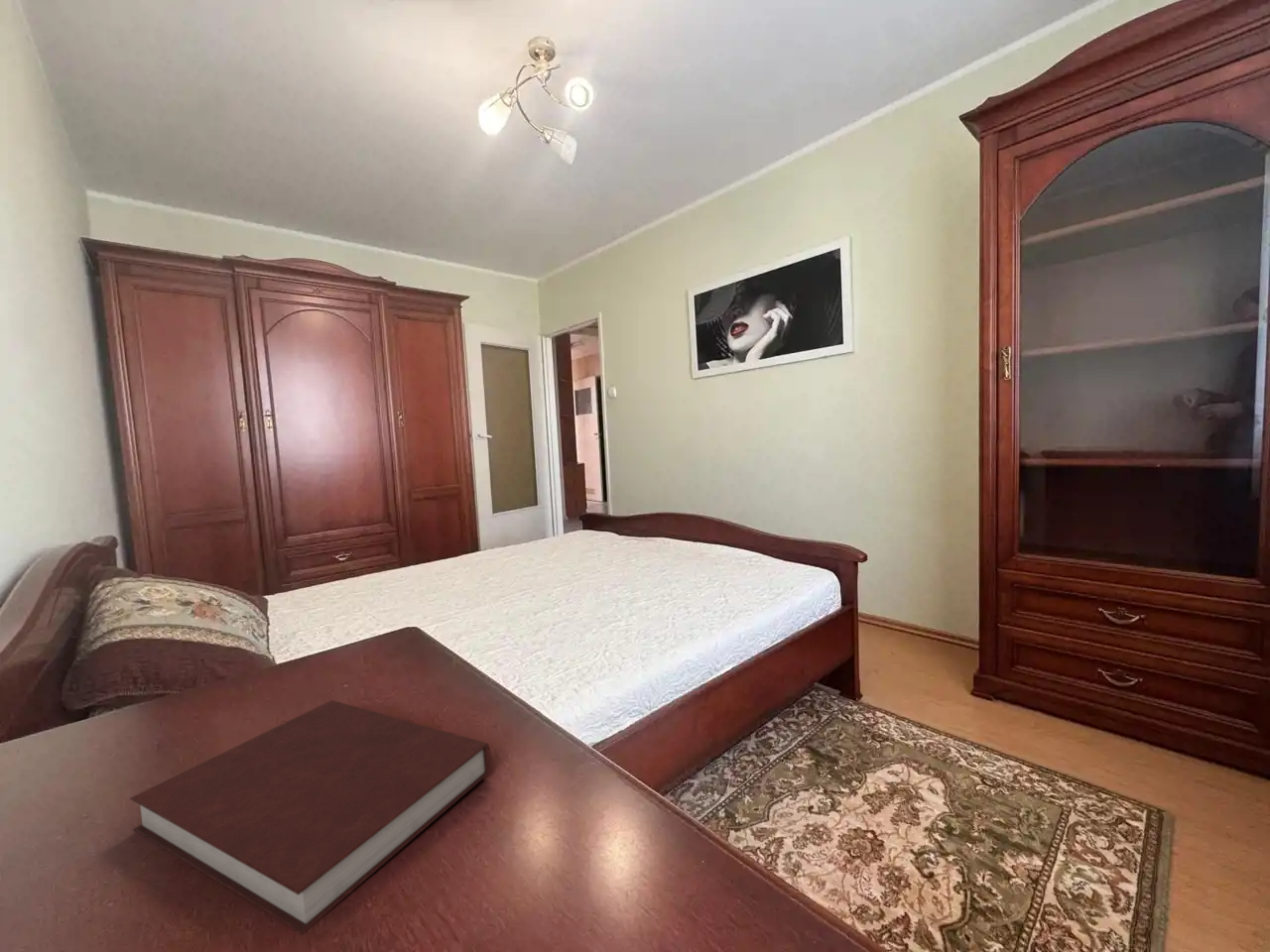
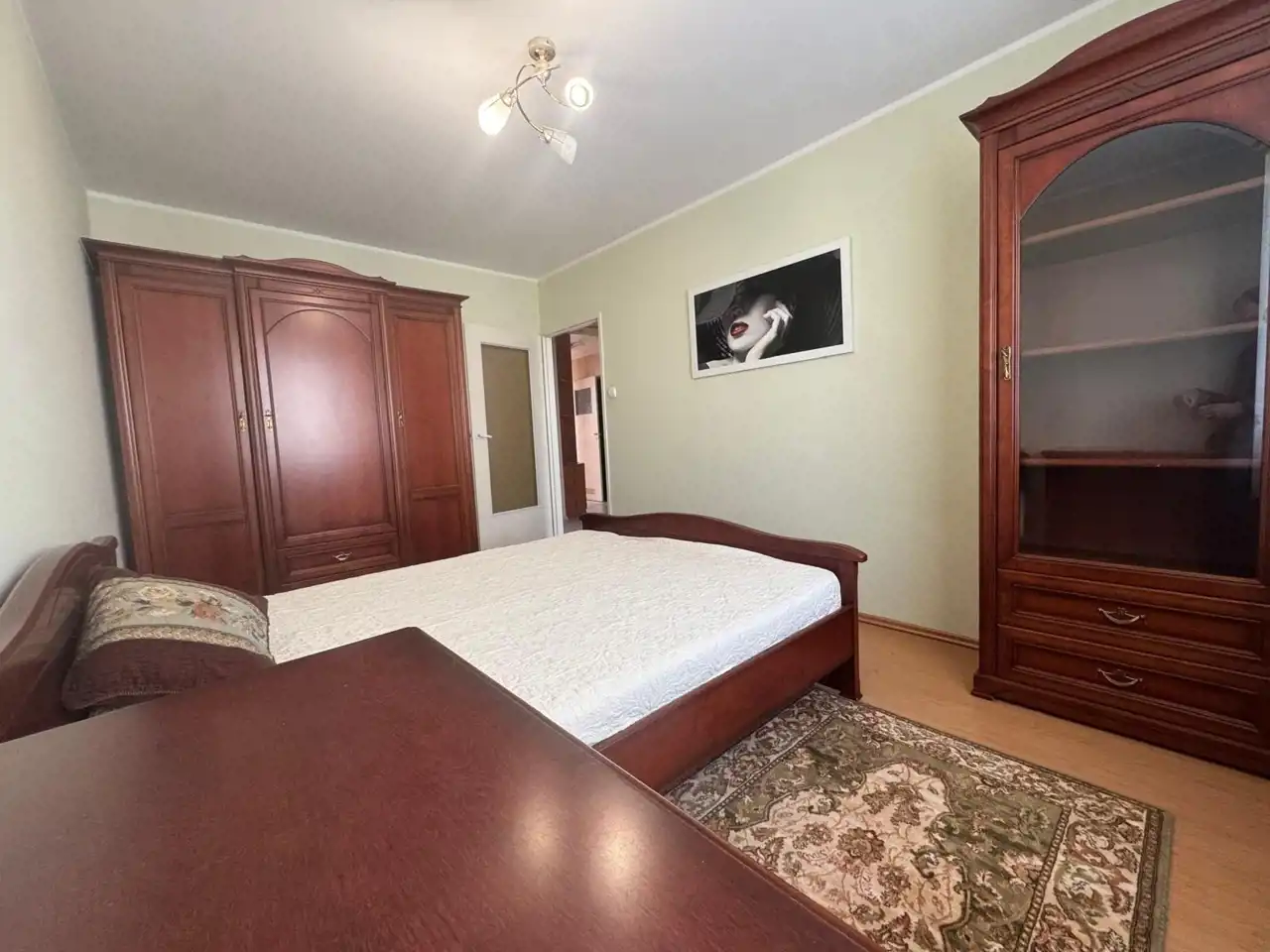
- notebook [129,699,492,935]
